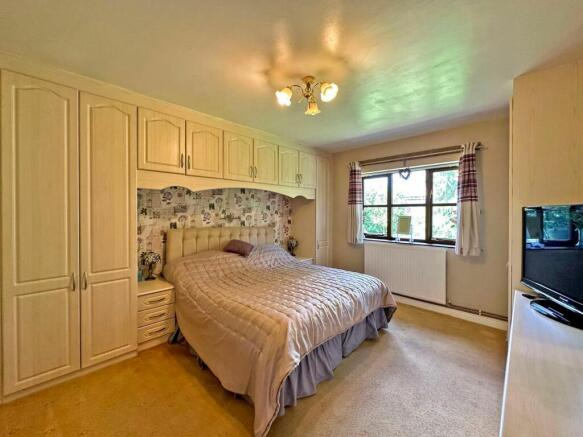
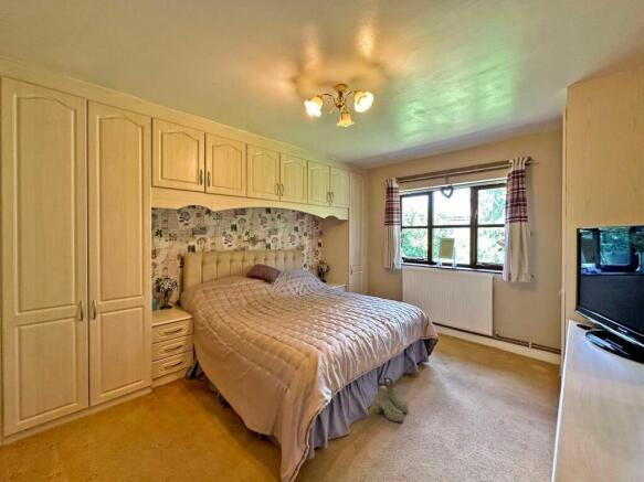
+ boots [373,376,410,422]
